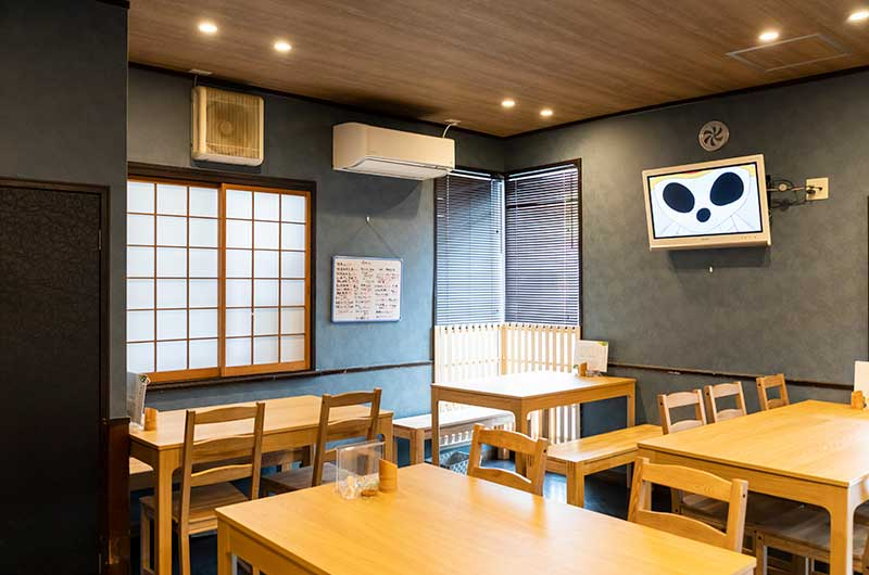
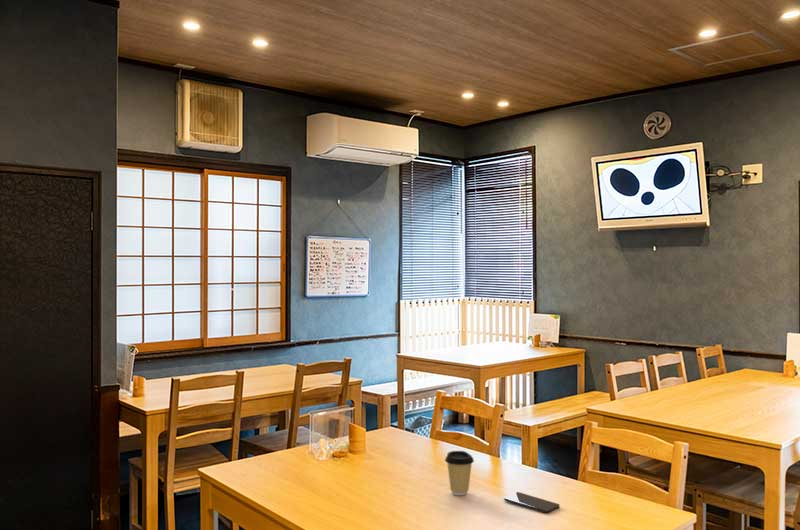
+ coffee cup [444,450,475,496]
+ smartphone [503,491,560,514]
